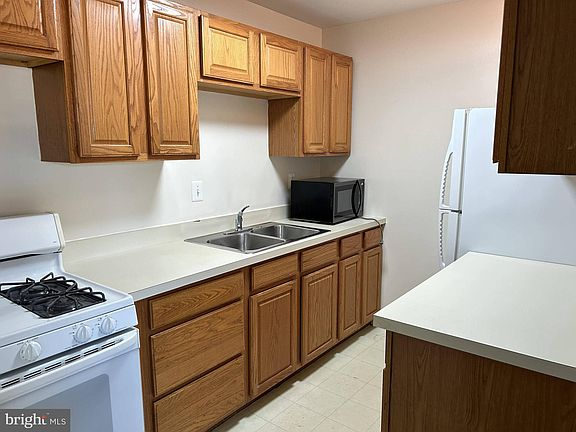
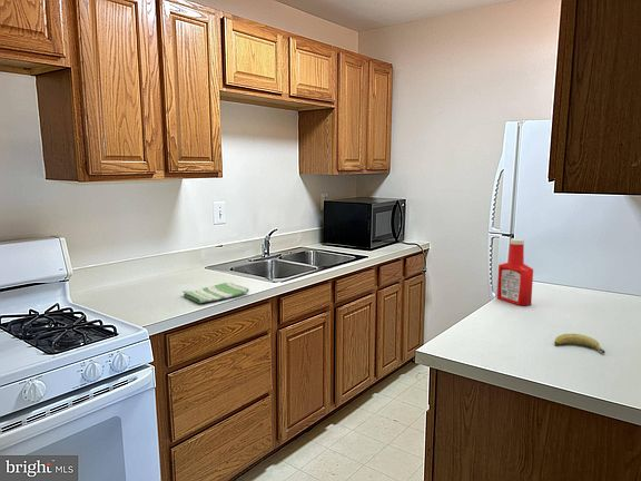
+ soap bottle [496,237,534,306]
+ dish towel [181,282,250,304]
+ fruit [553,333,607,354]
